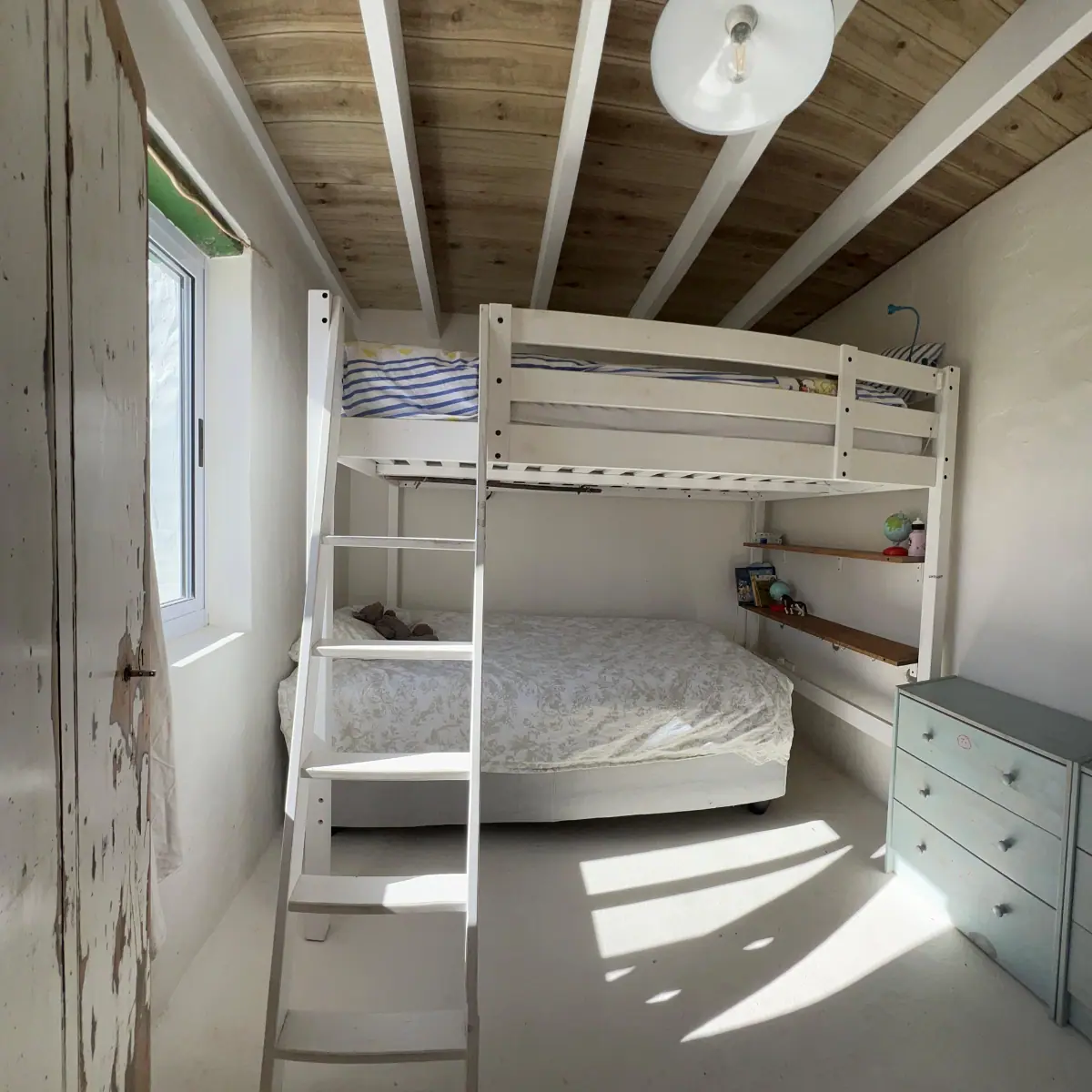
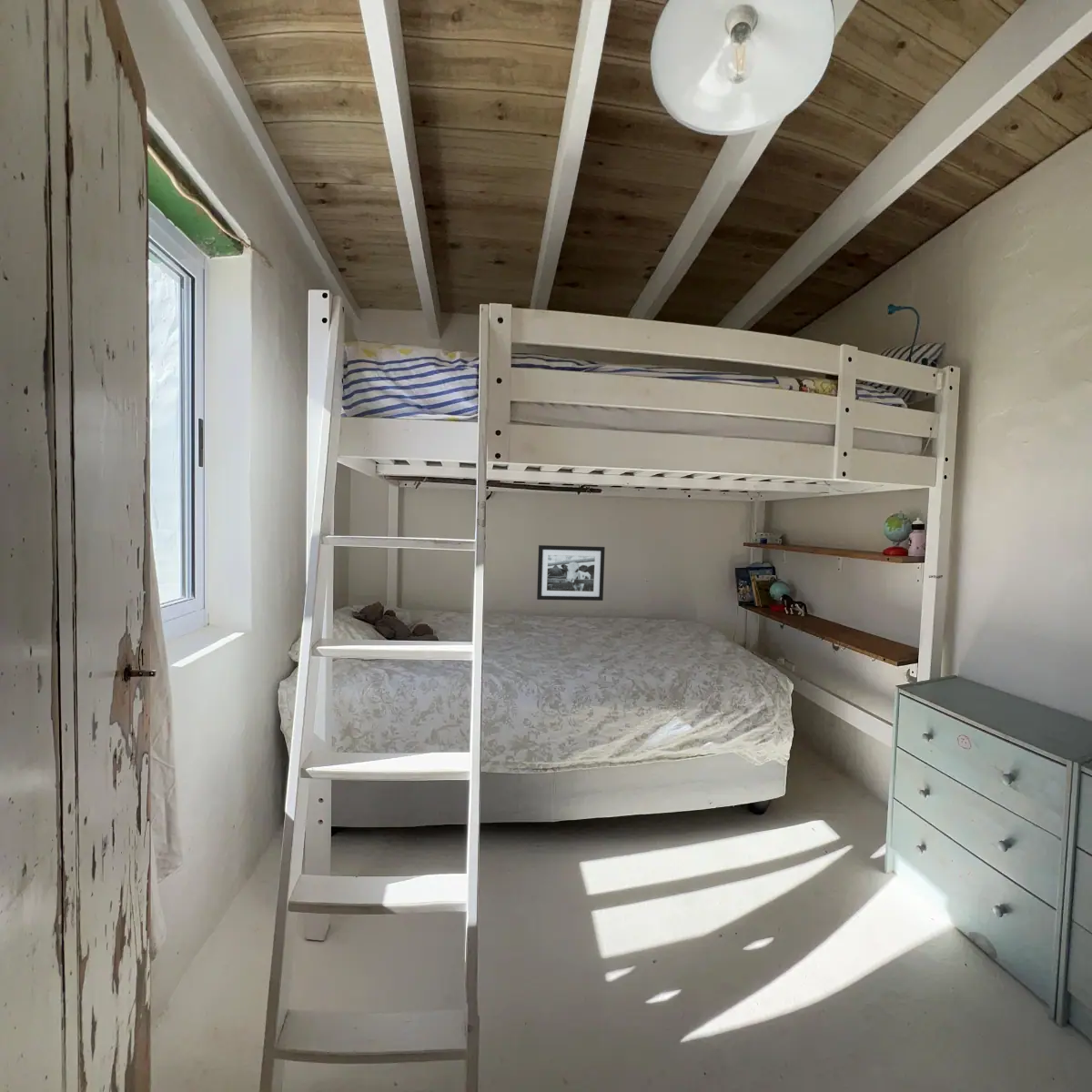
+ picture frame [536,544,606,602]
